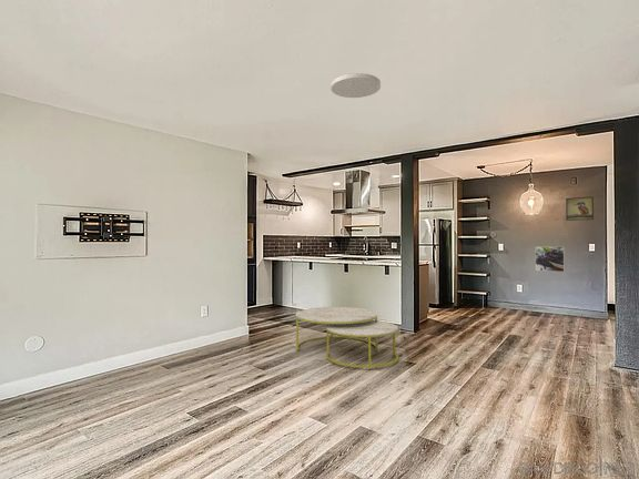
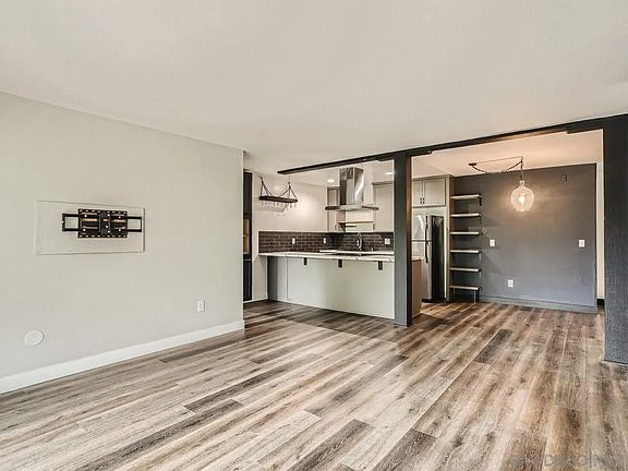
- ceiling light [329,72,382,99]
- coffee table [295,306,399,368]
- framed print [565,195,595,222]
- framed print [534,245,566,273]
